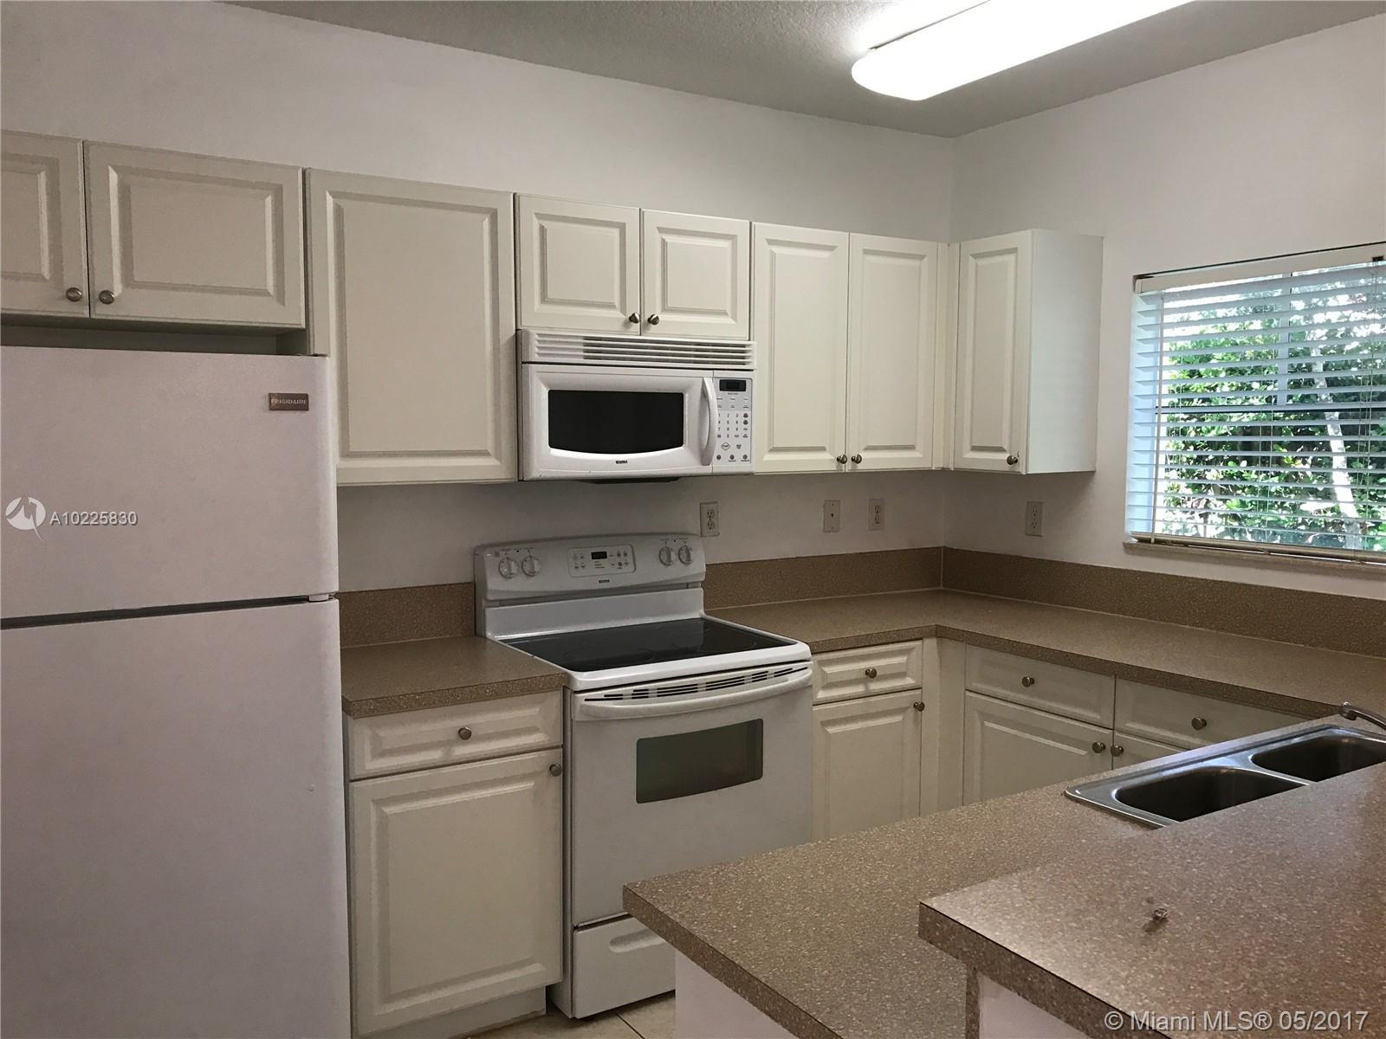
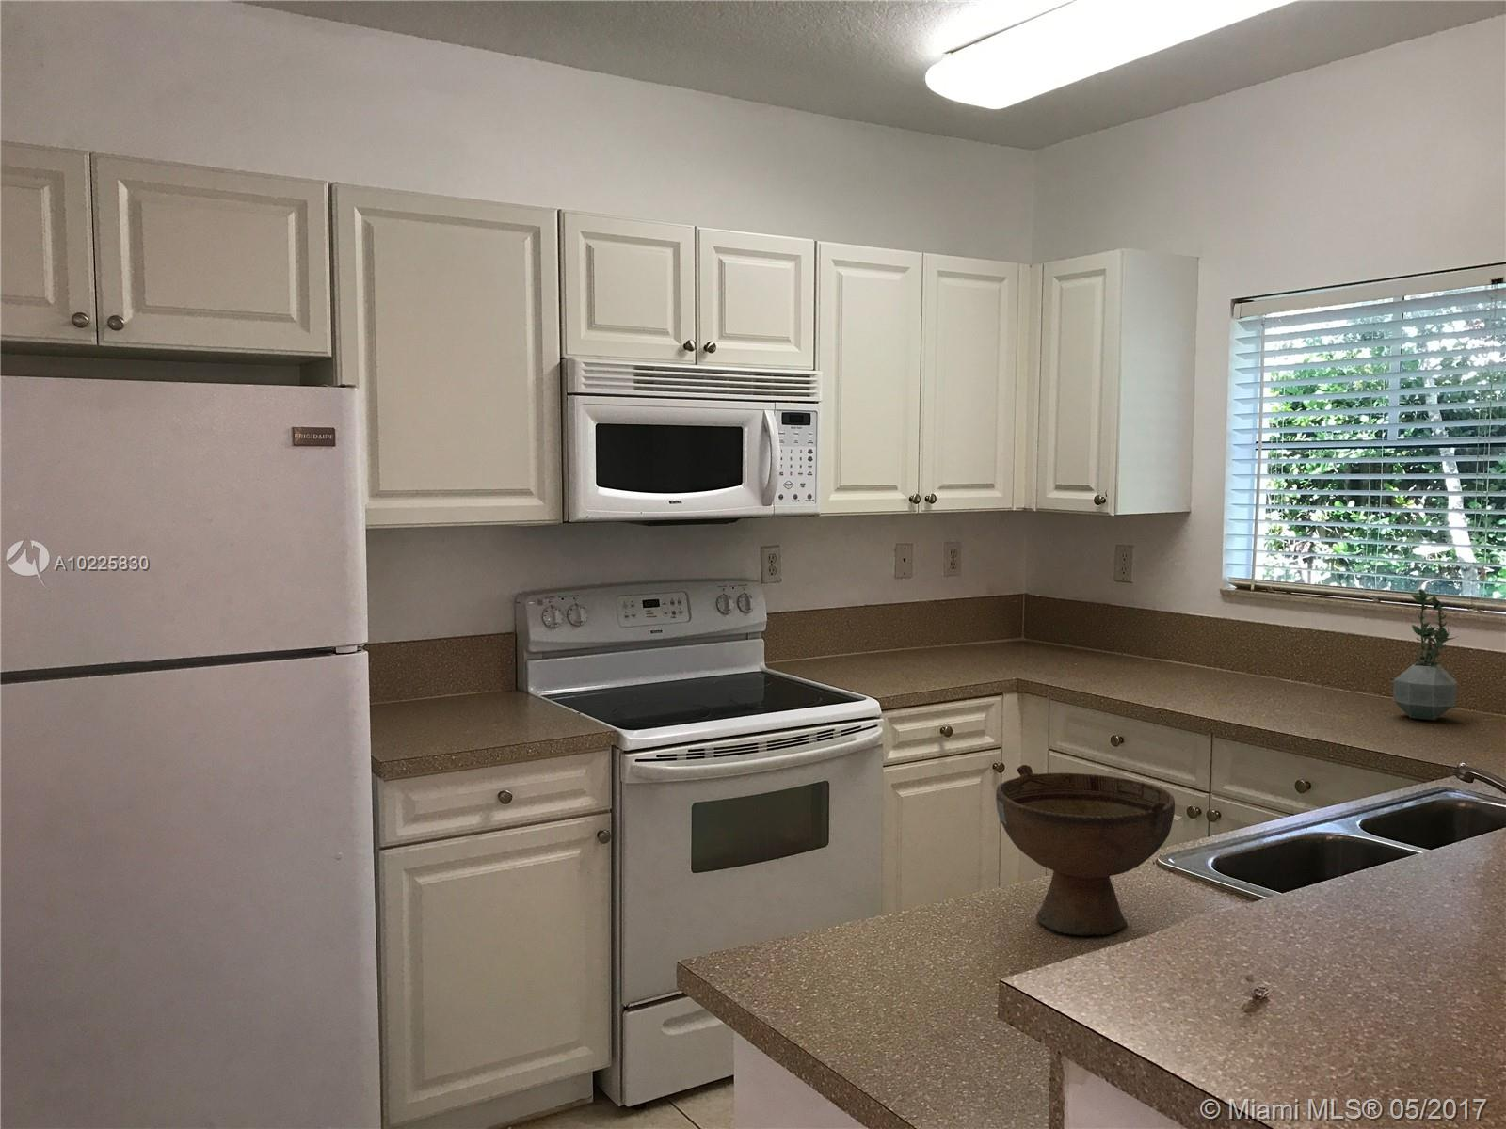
+ bowl [995,764,1175,936]
+ potted plant [1392,588,1459,721]
